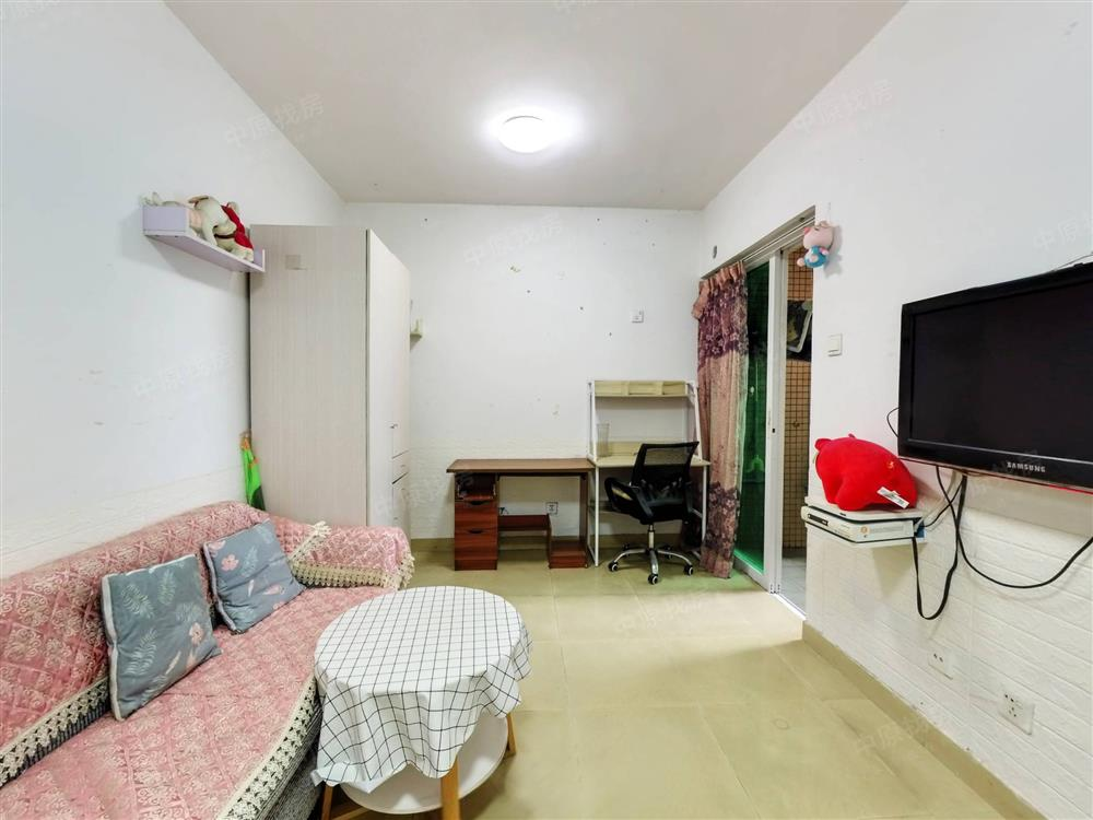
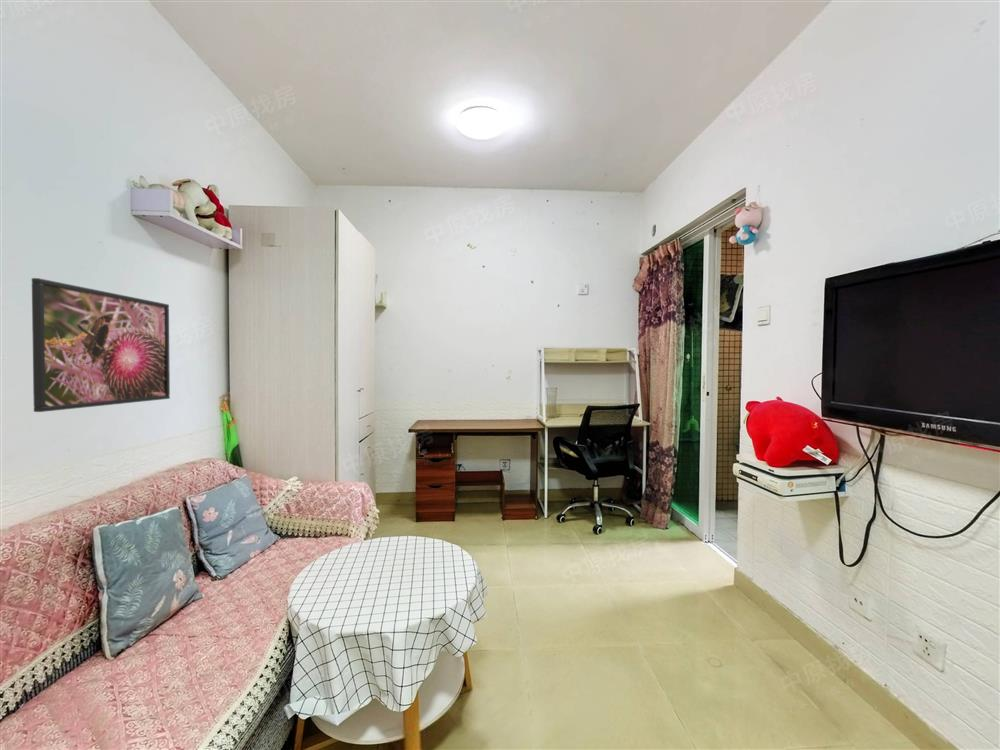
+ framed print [31,277,171,413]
